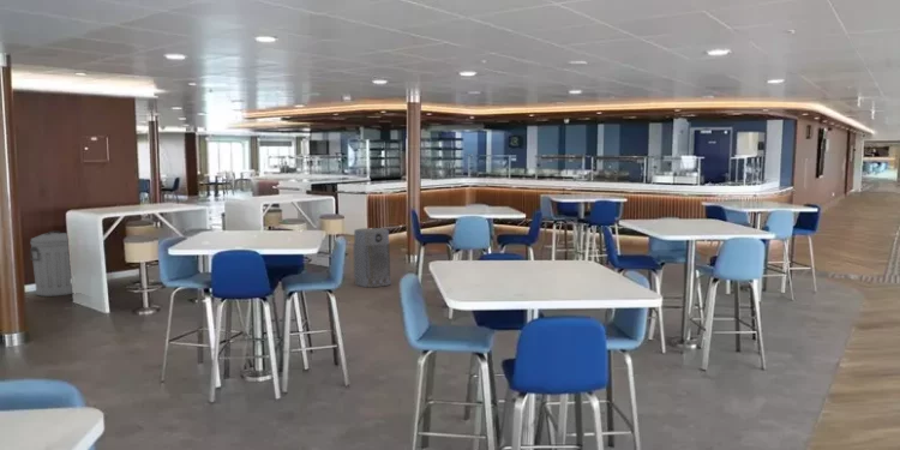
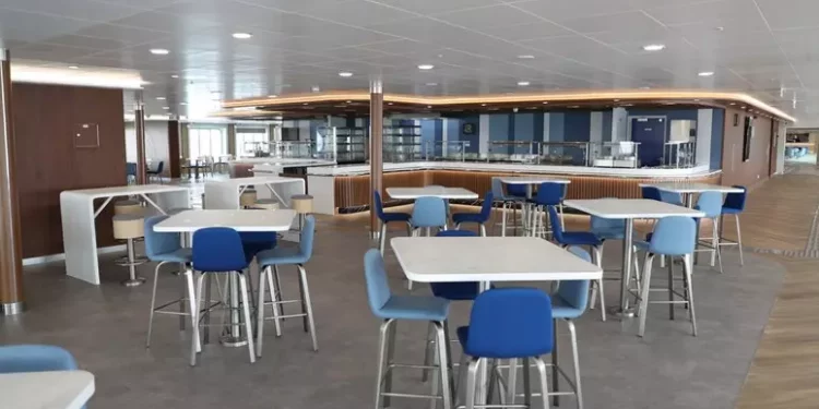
- air purifier [353,227,392,288]
- trash can [29,229,73,298]
